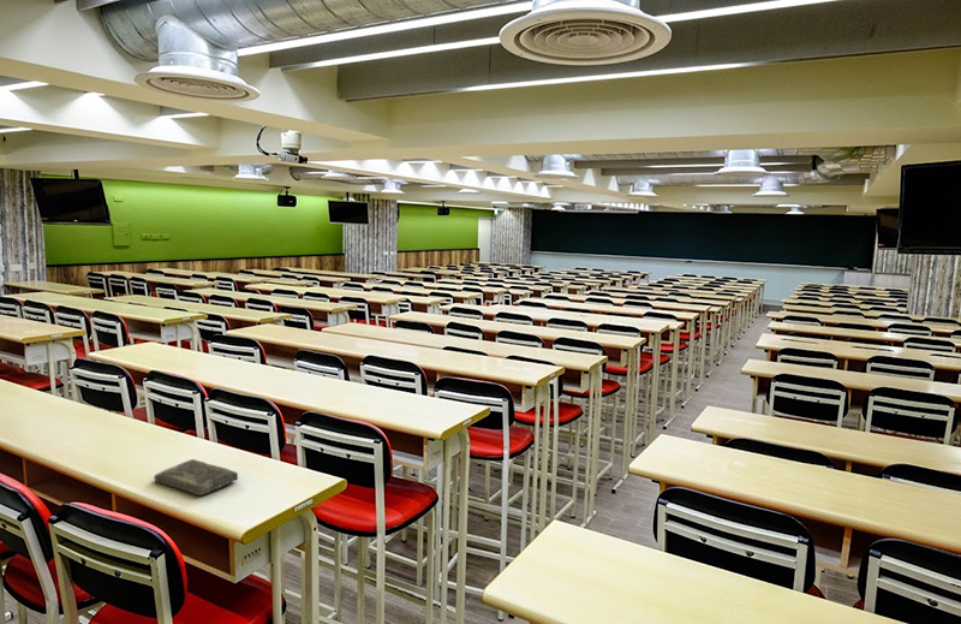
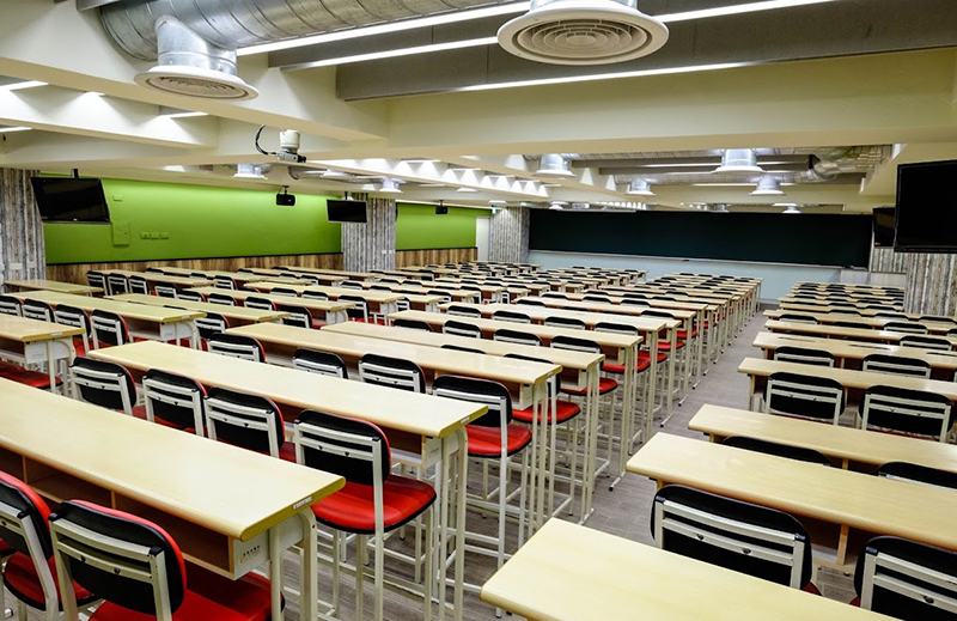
- book [153,458,239,497]
